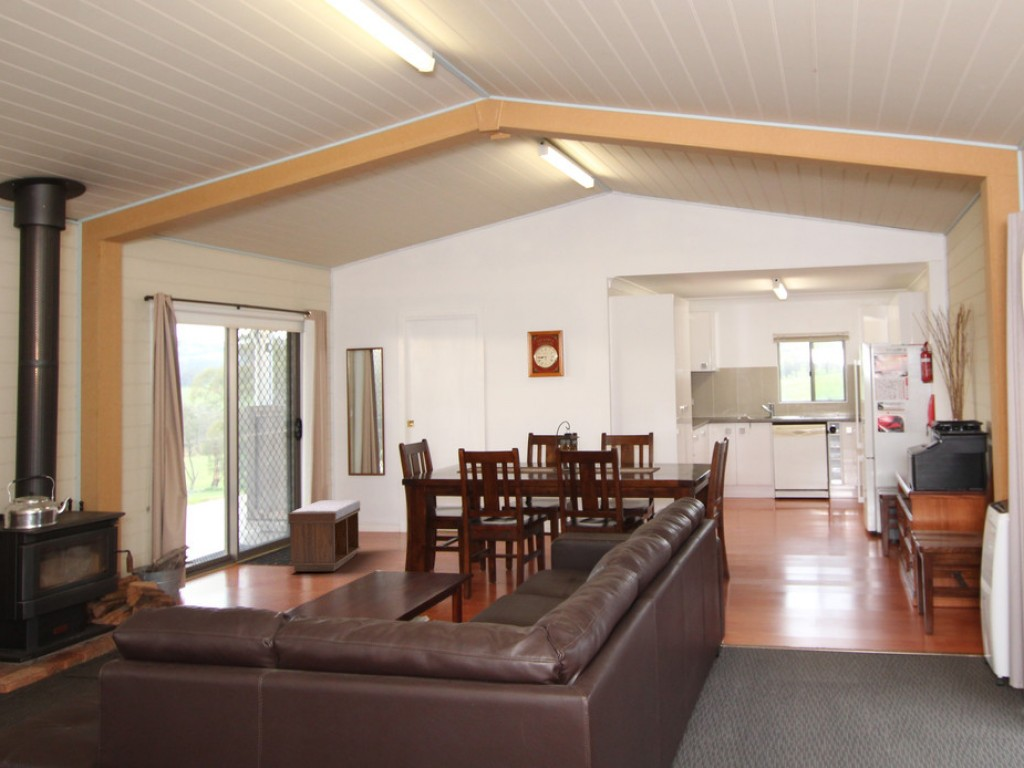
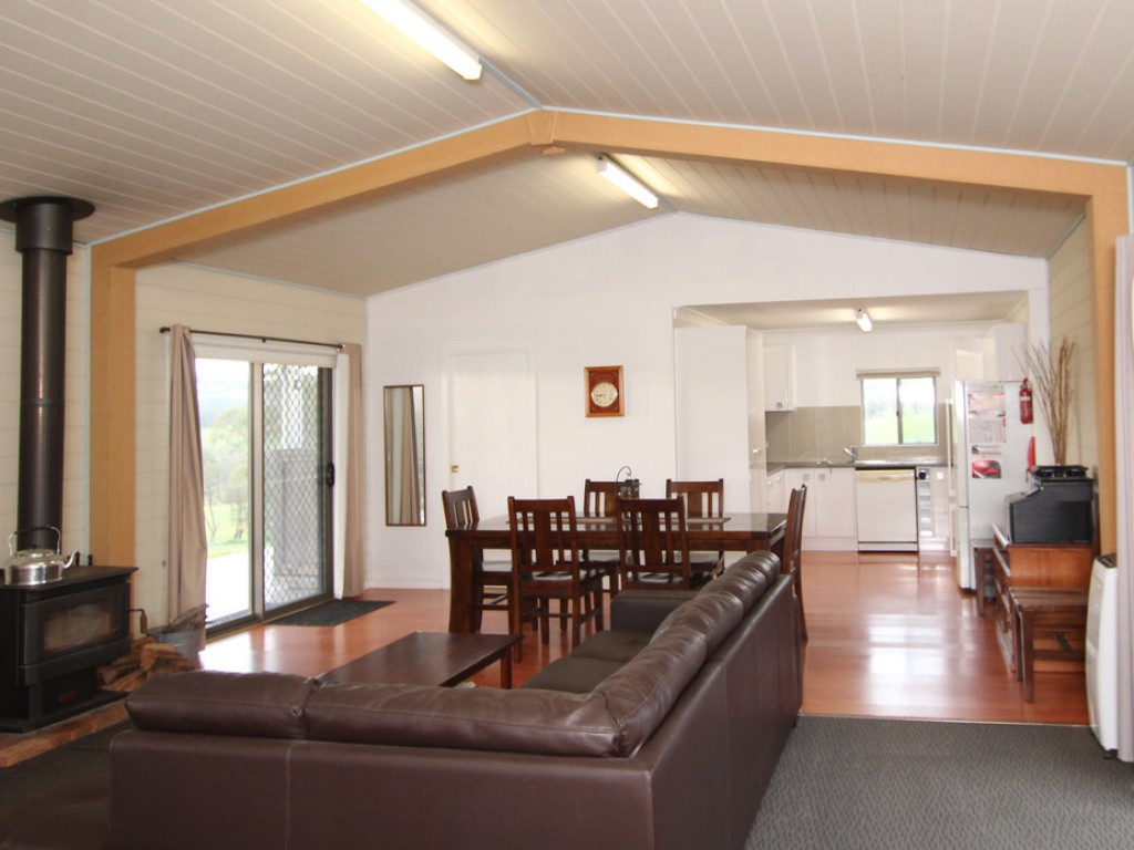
- bench [287,499,362,572]
